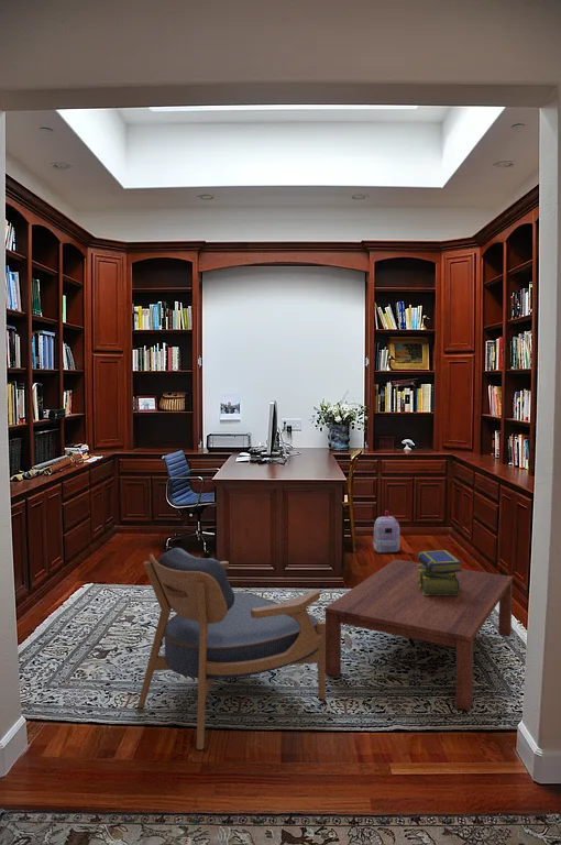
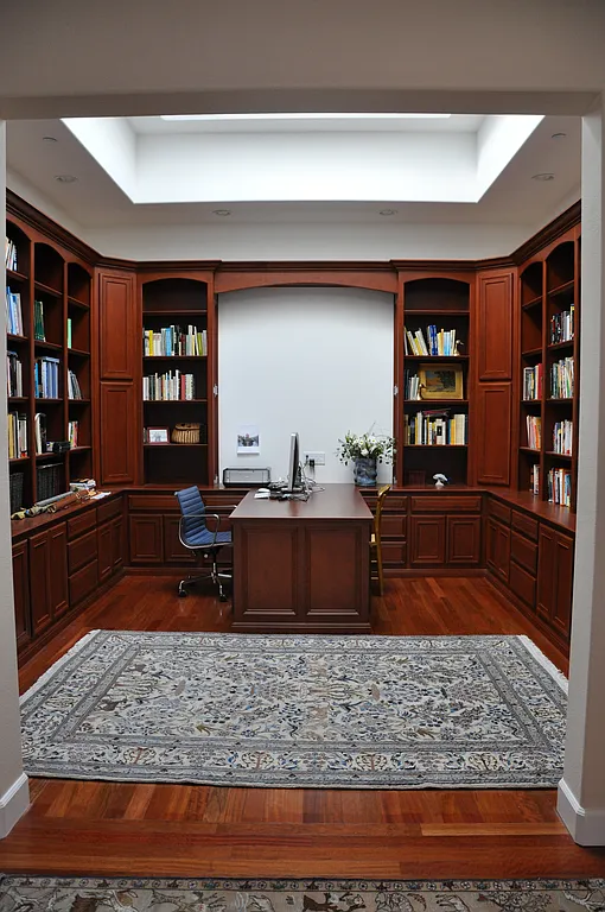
- backpack [371,509,402,555]
- armchair [136,547,327,750]
- stack of books [416,549,463,595]
- coffee table [323,559,514,712]
